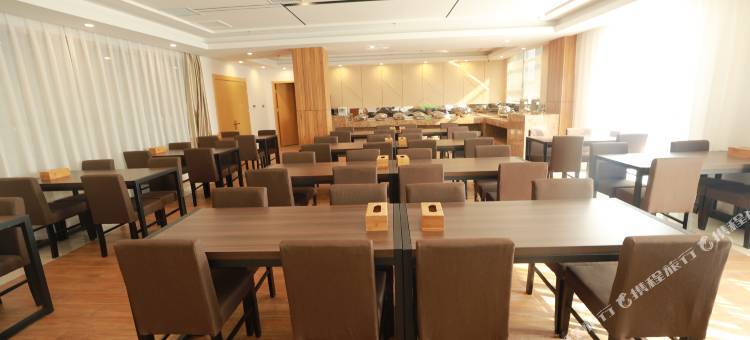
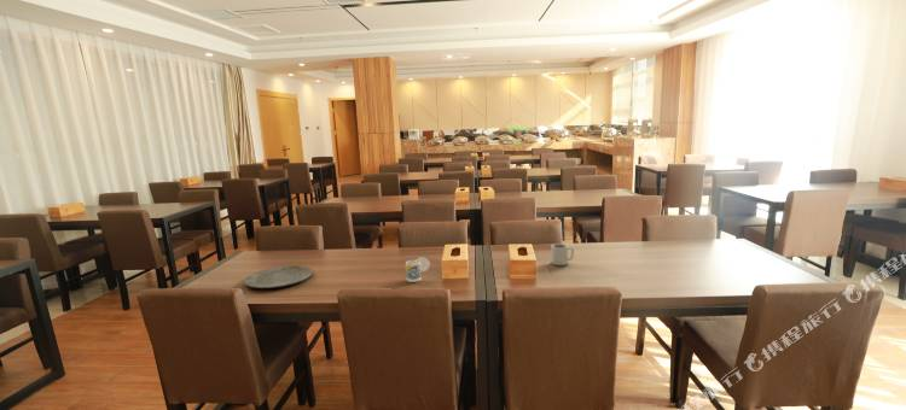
+ cup [405,256,431,283]
+ cup [550,242,575,266]
+ plate [244,265,313,289]
